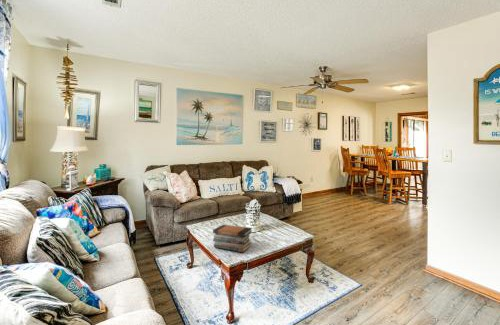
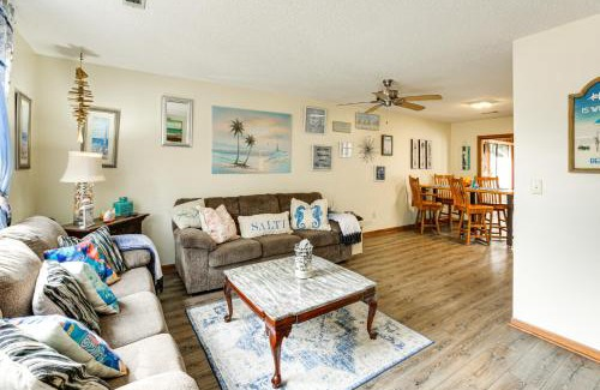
- book stack [212,224,253,253]
